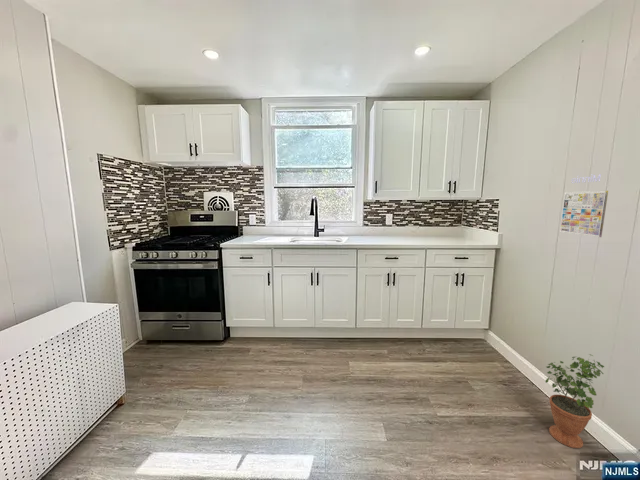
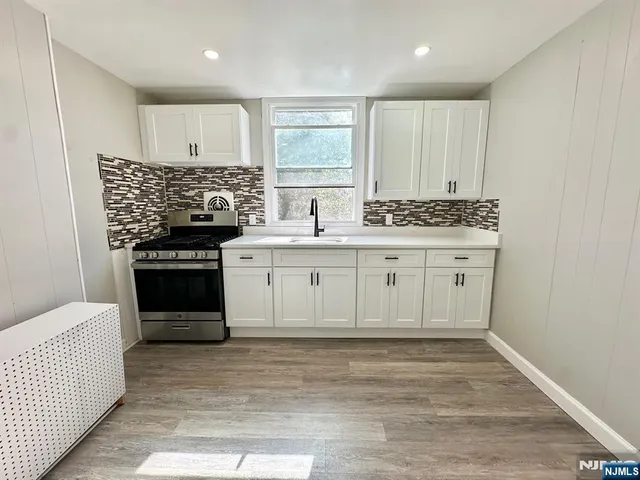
- calendar [559,173,609,238]
- potted plant [544,353,605,449]
